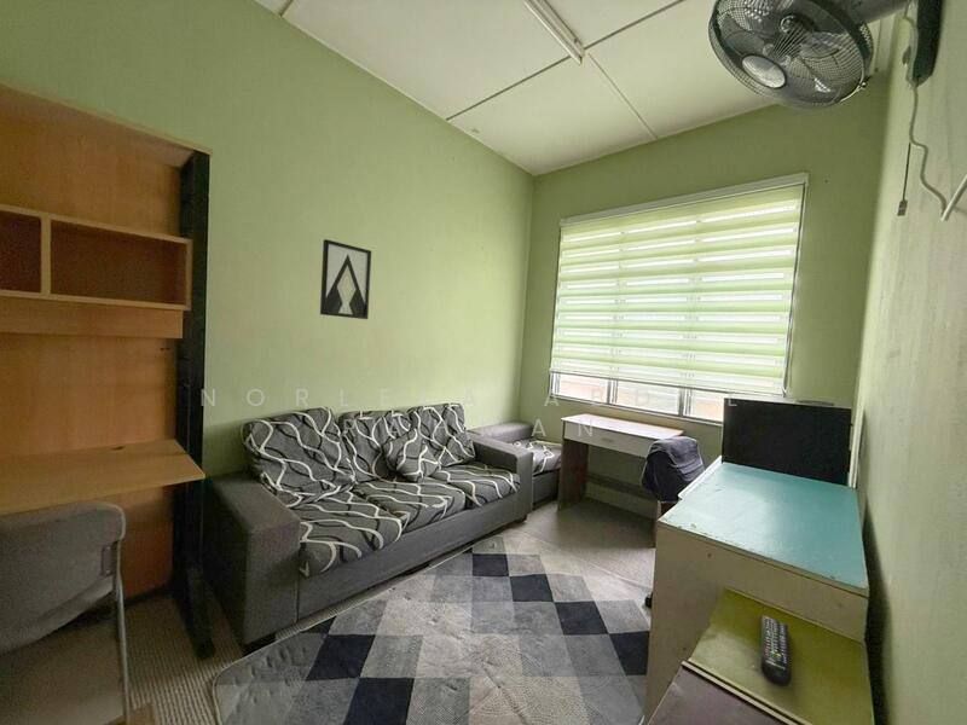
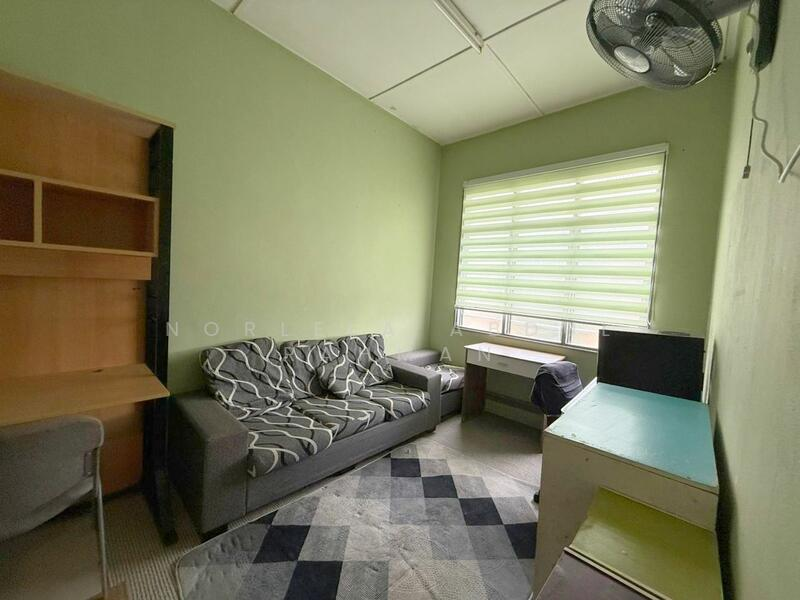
- remote control [760,614,792,686]
- wall art [319,238,372,320]
